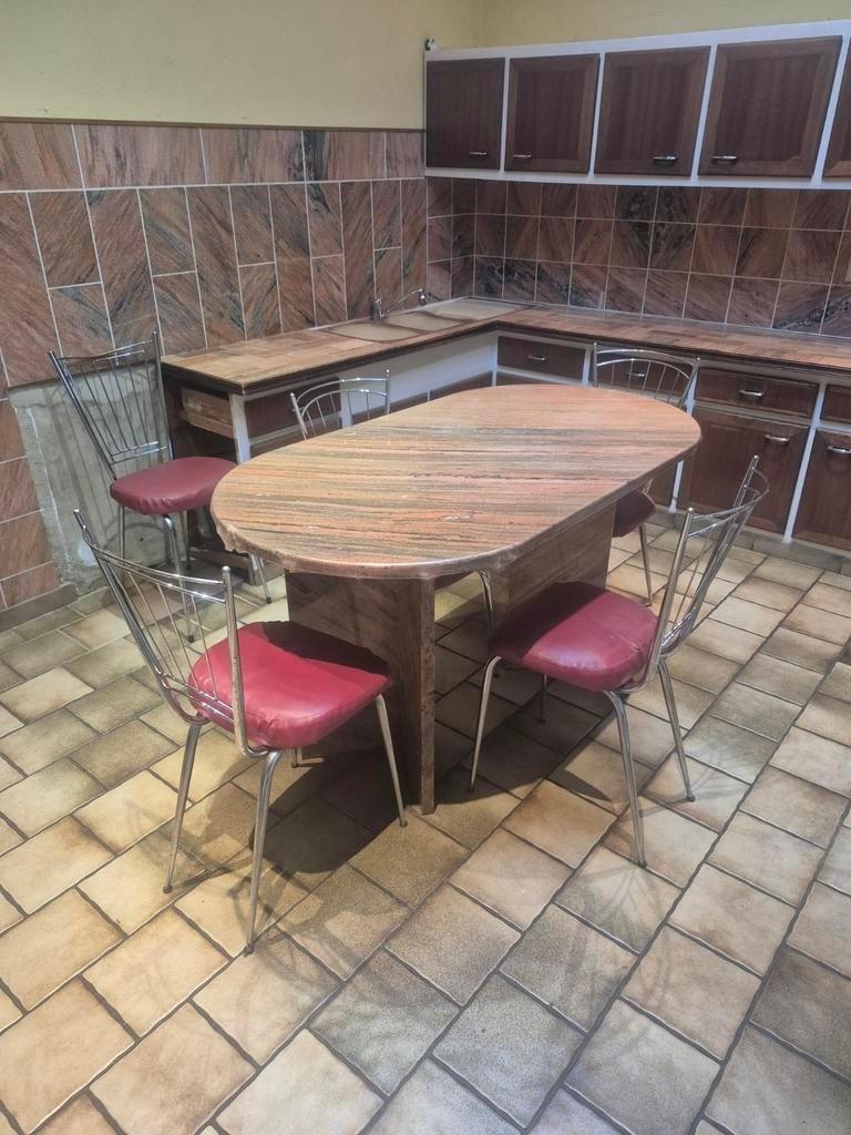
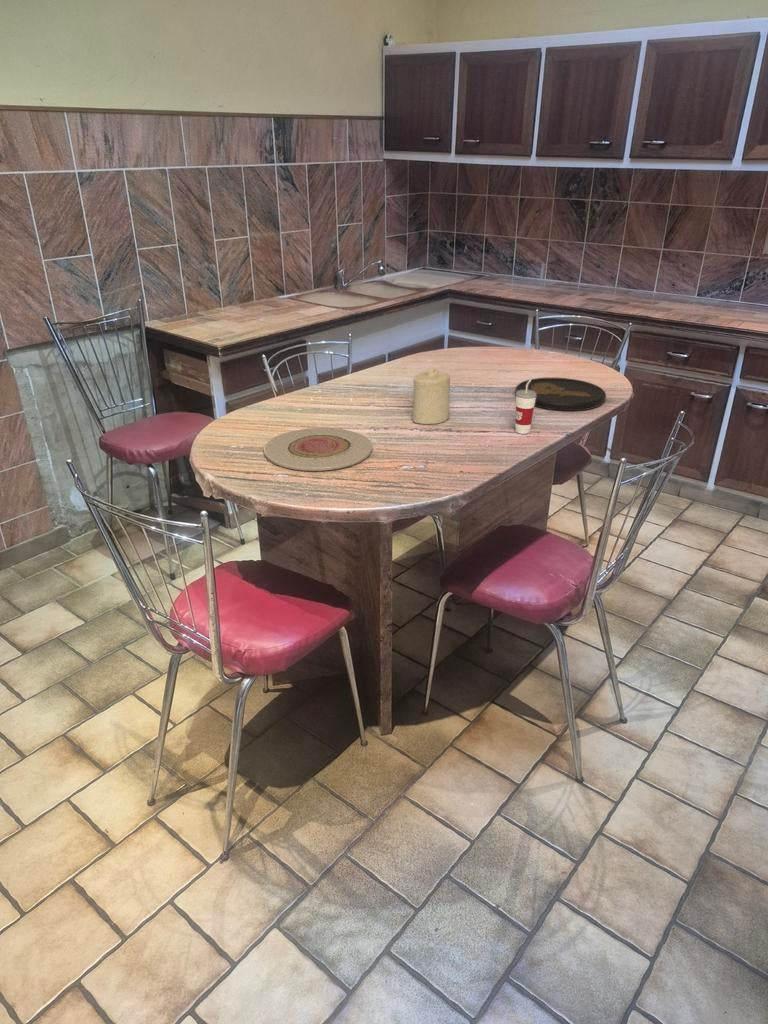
+ plate [263,427,373,472]
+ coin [514,377,607,412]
+ cup [514,378,536,435]
+ candle [411,366,451,425]
